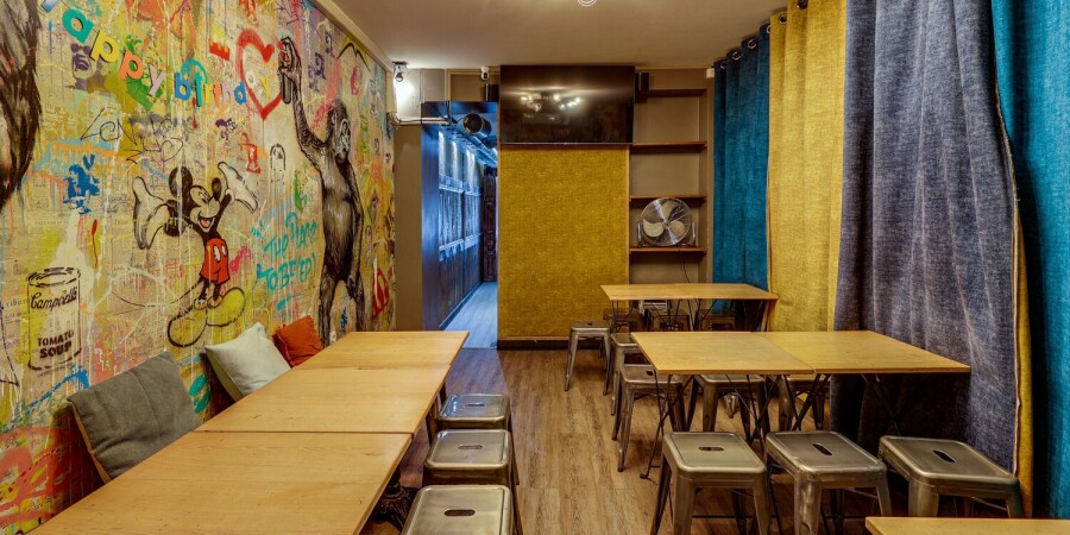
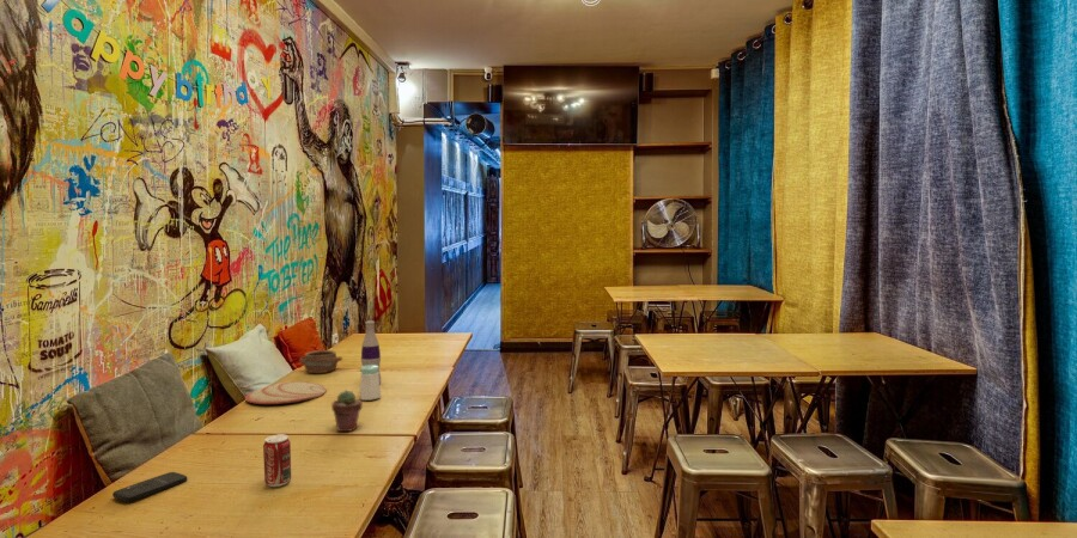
+ bottle [360,319,382,385]
+ potted succulent [330,389,364,433]
+ plate [244,380,328,405]
+ pottery [298,349,343,374]
+ salt shaker [359,365,382,402]
+ smartphone [111,471,188,503]
+ beverage can [262,433,292,488]
